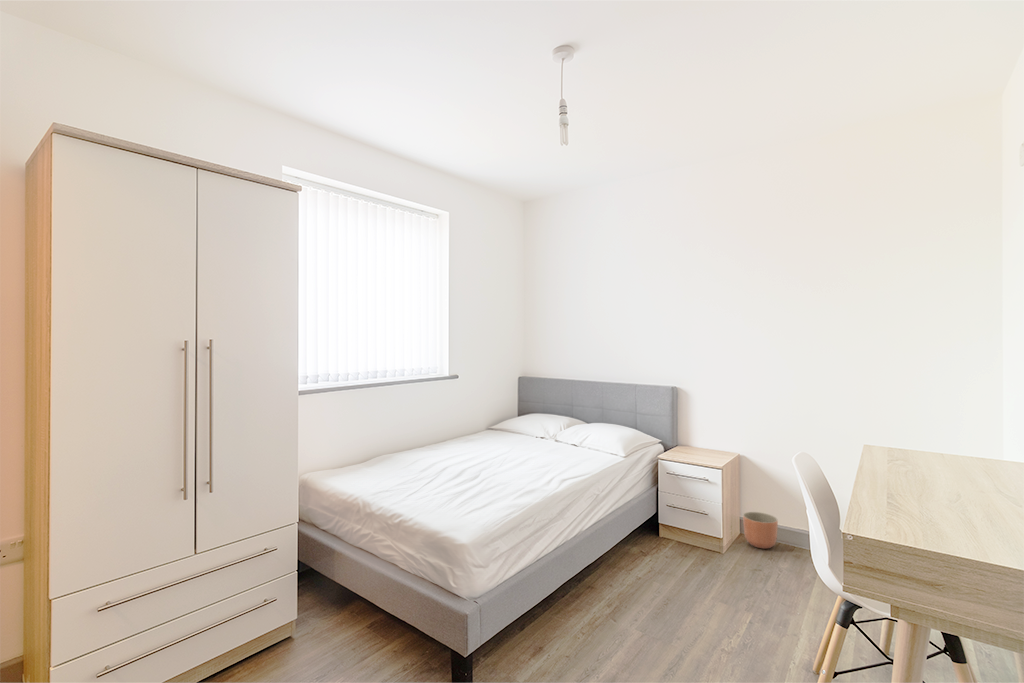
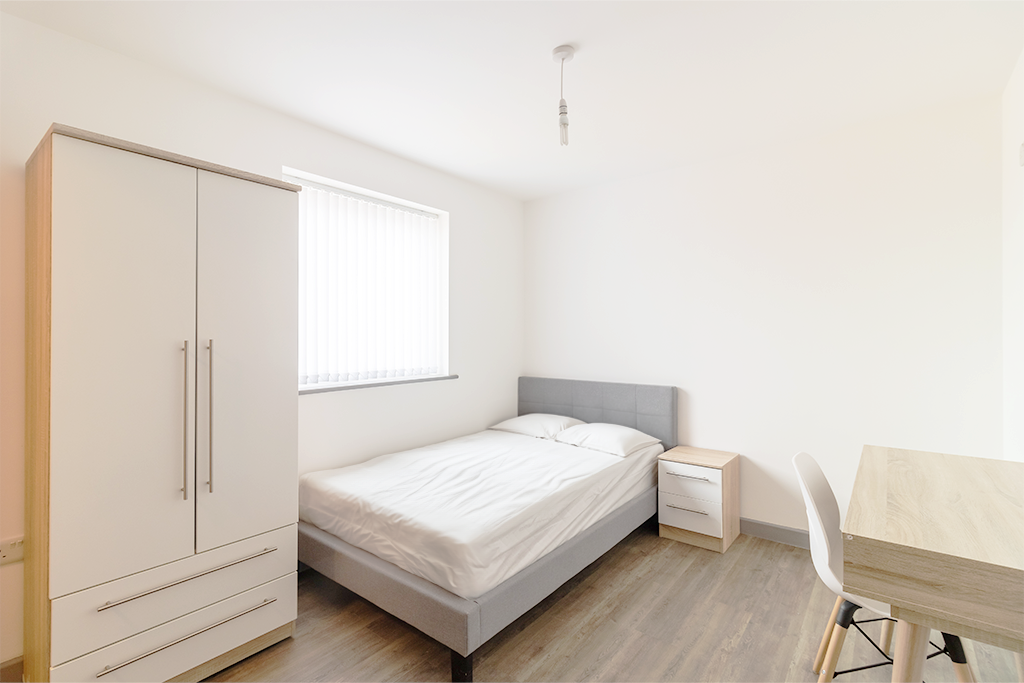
- planter [742,511,779,550]
